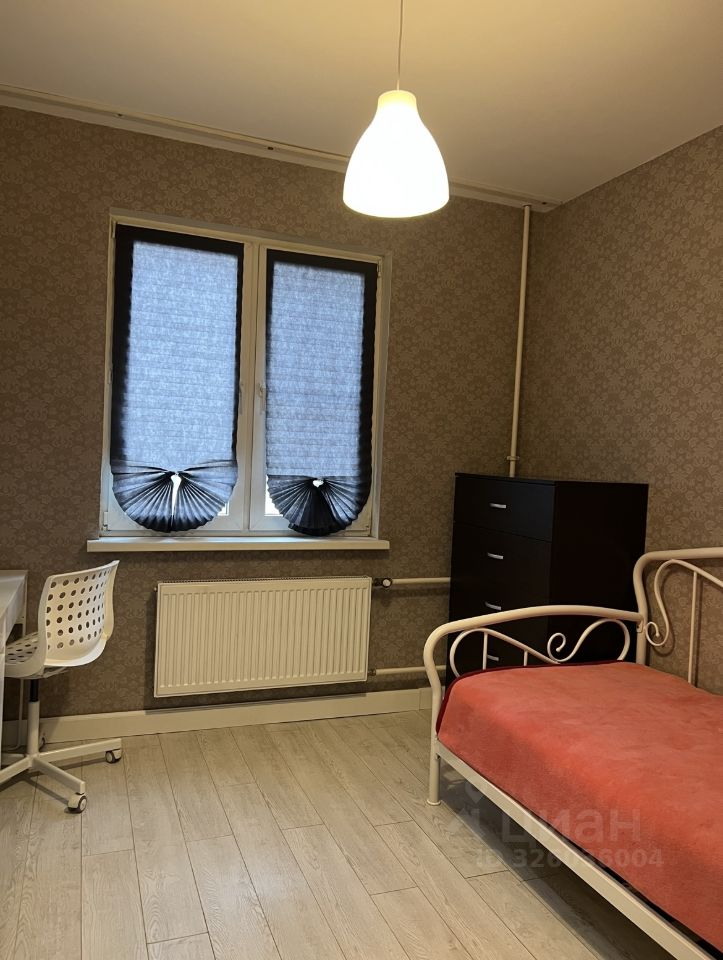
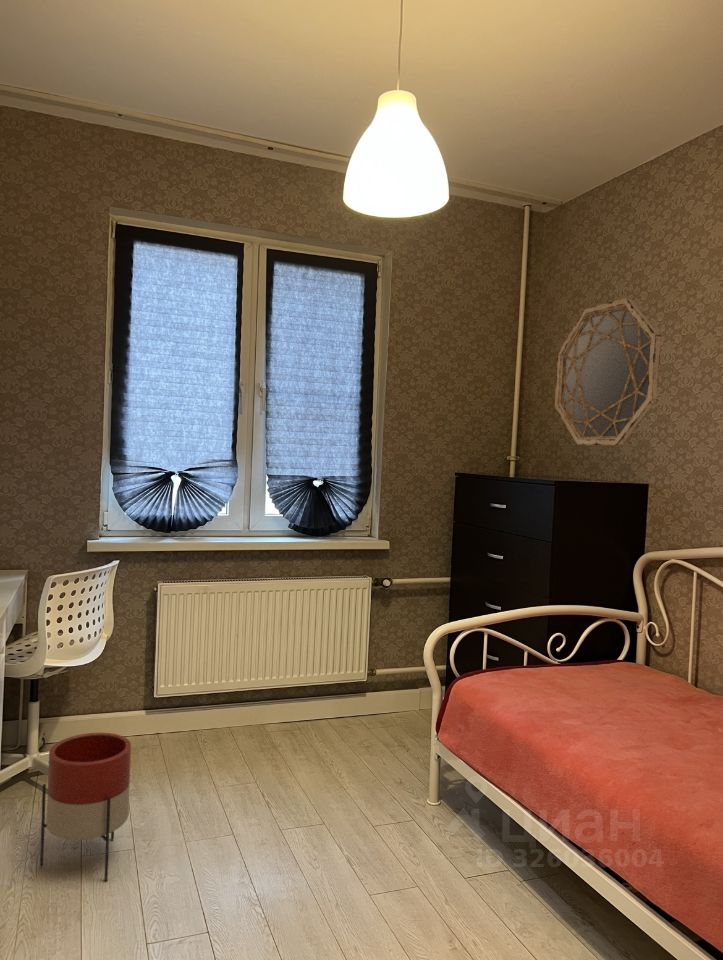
+ home mirror [554,297,662,446]
+ planter [39,732,132,882]
